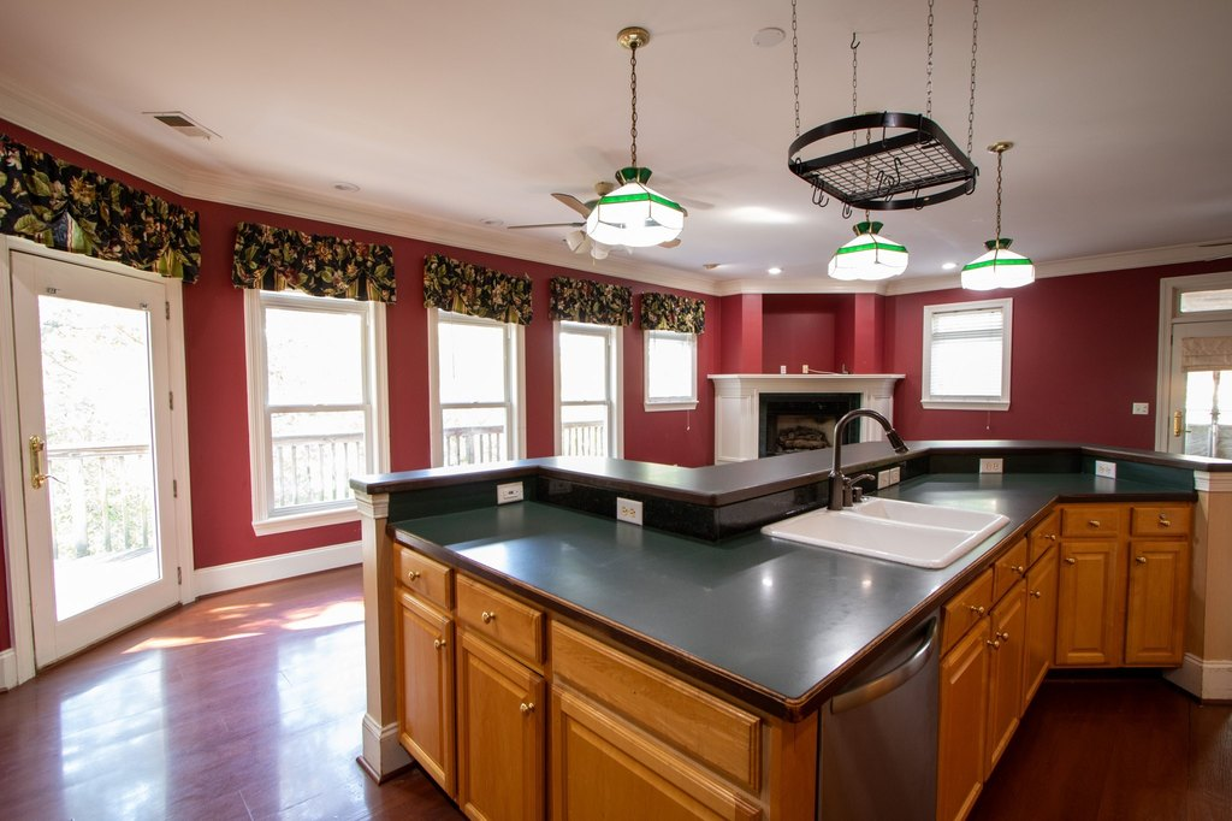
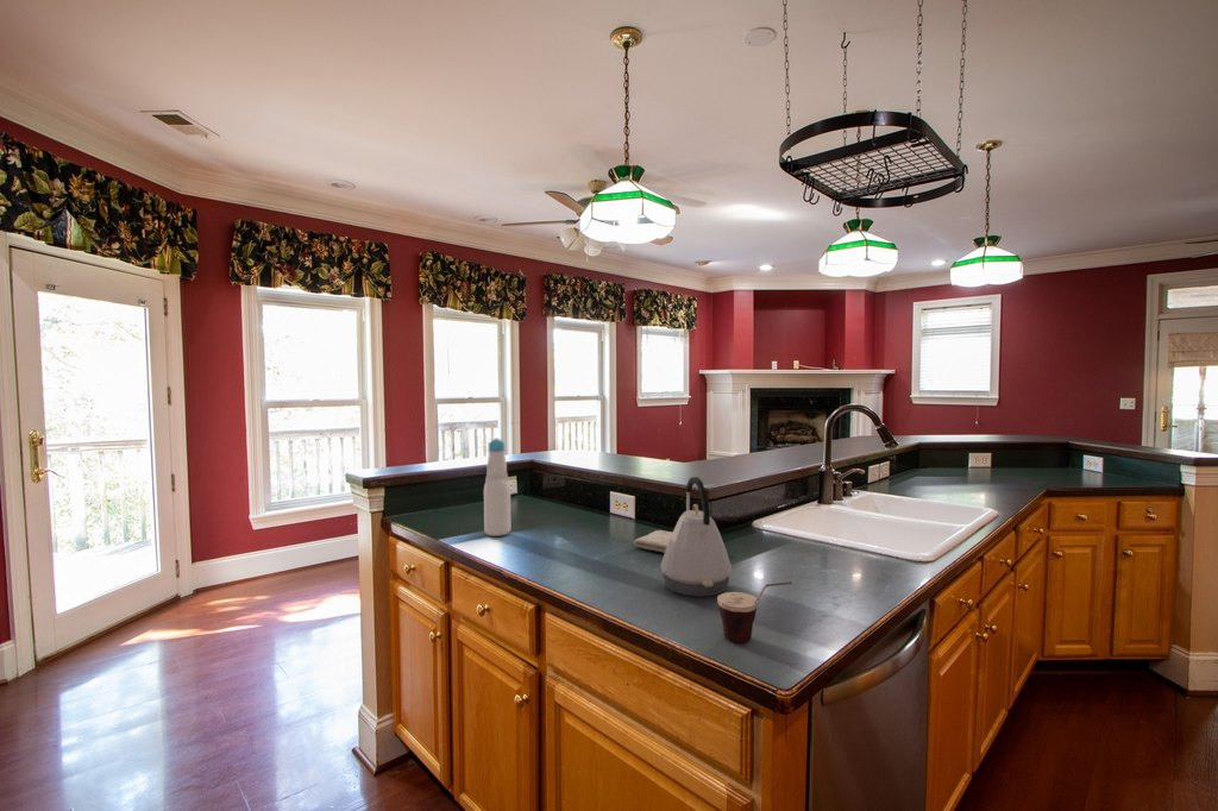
+ cup [716,580,792,643]
+ washcloth [633,529,673,554]
+ kettle [660,476,733,598]
+ bottle [483,436,511,537]
